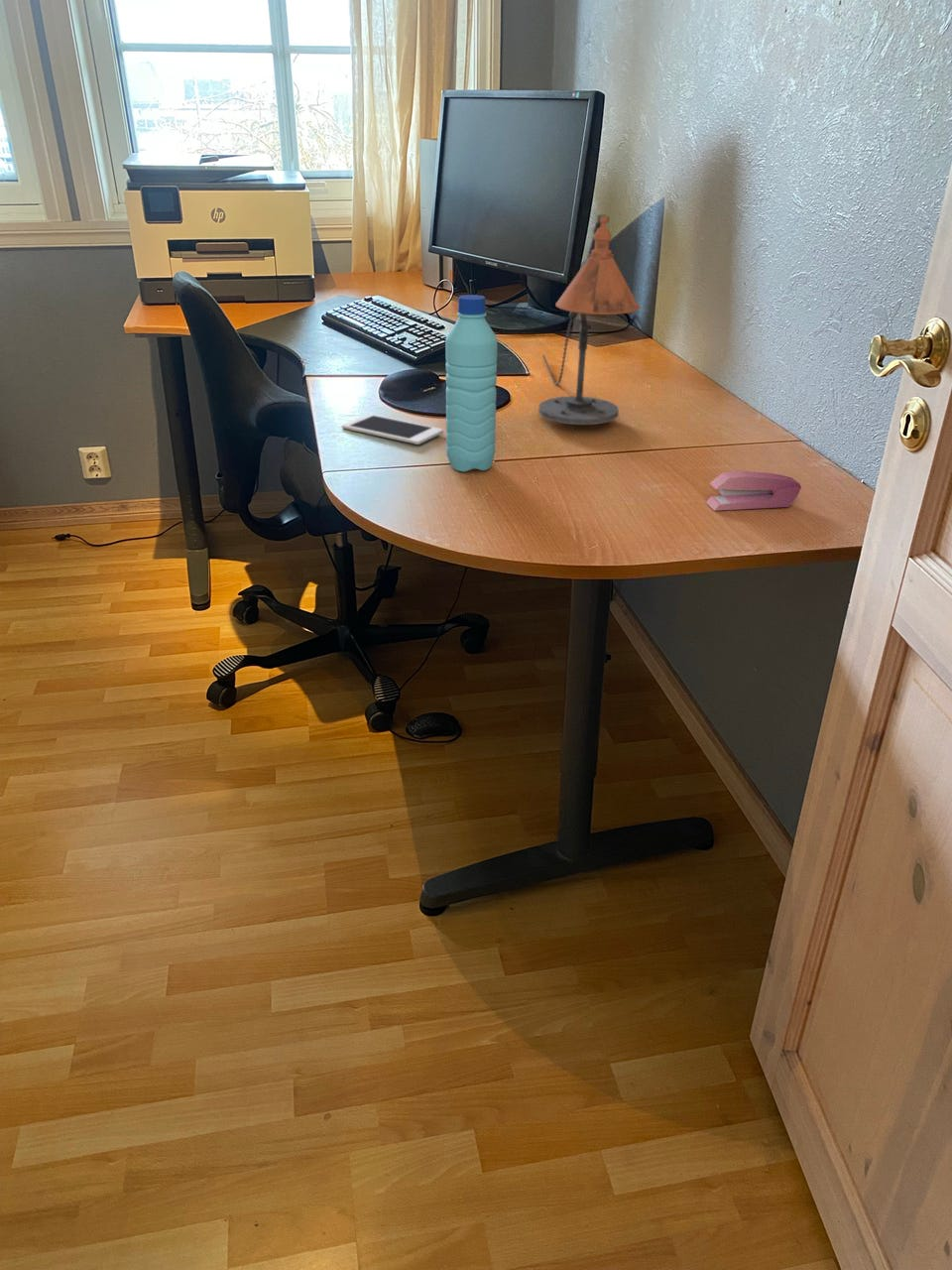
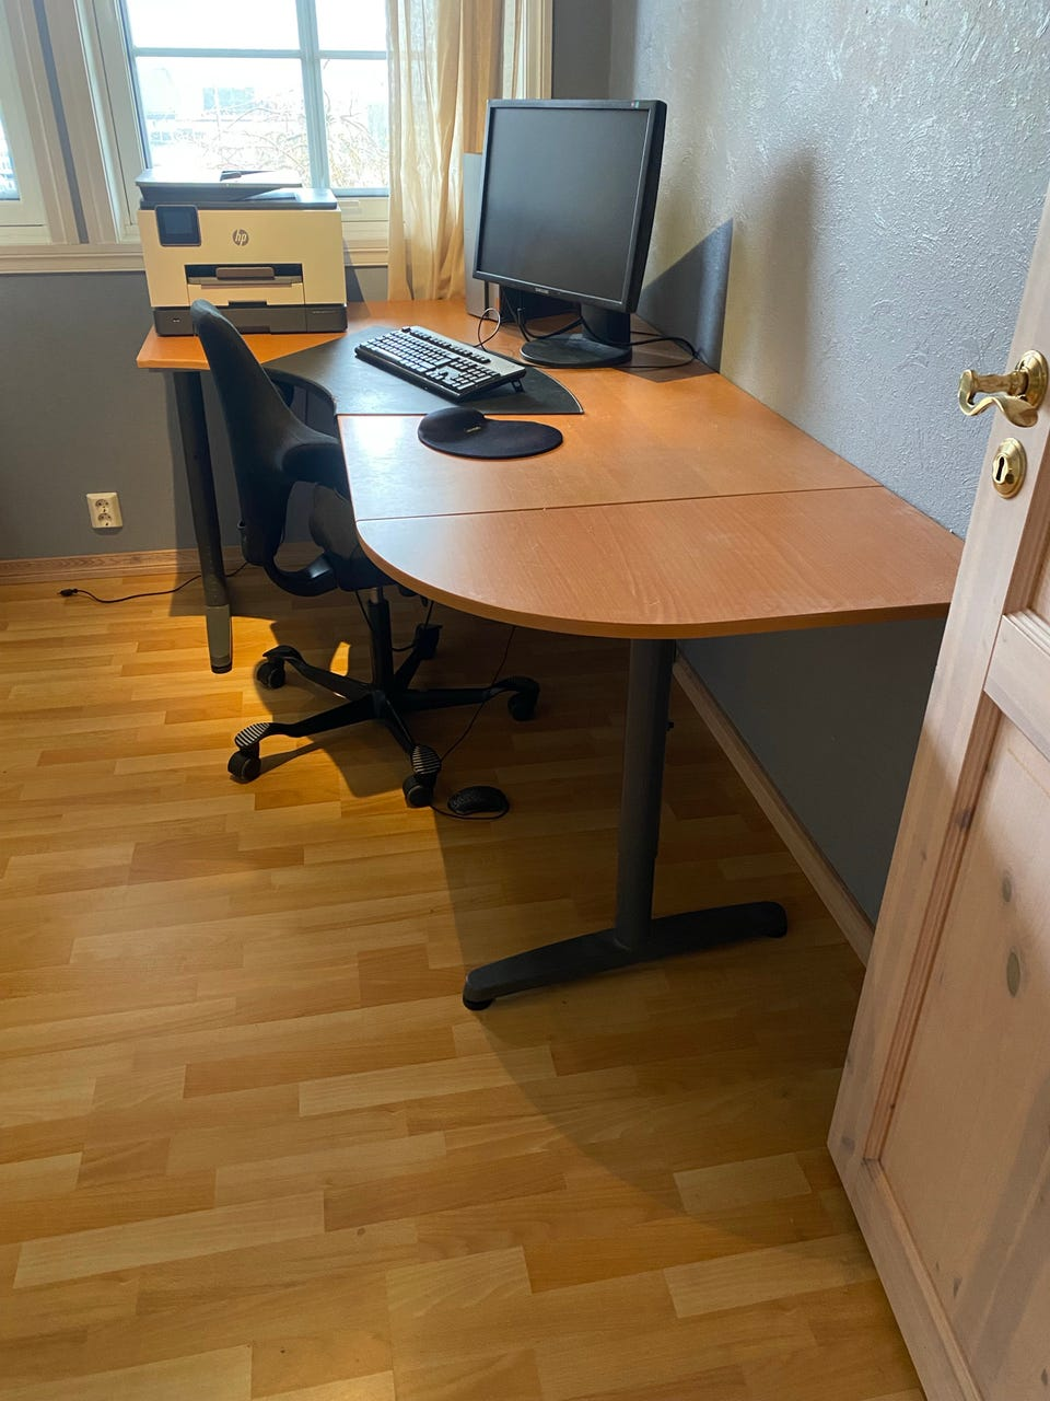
- cell phone [340,413,444,445]
- water bottle [444,294,499,472]
- stapler [705,470,802,512]
- desk lamp [537,213,641,426]
